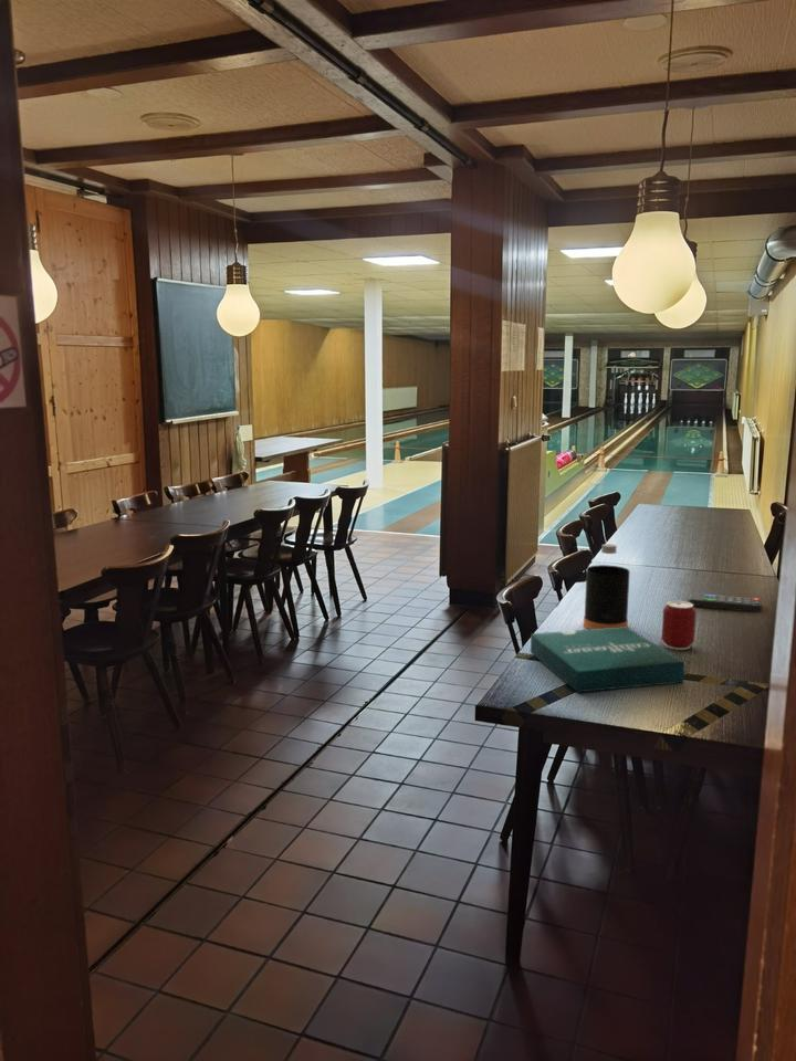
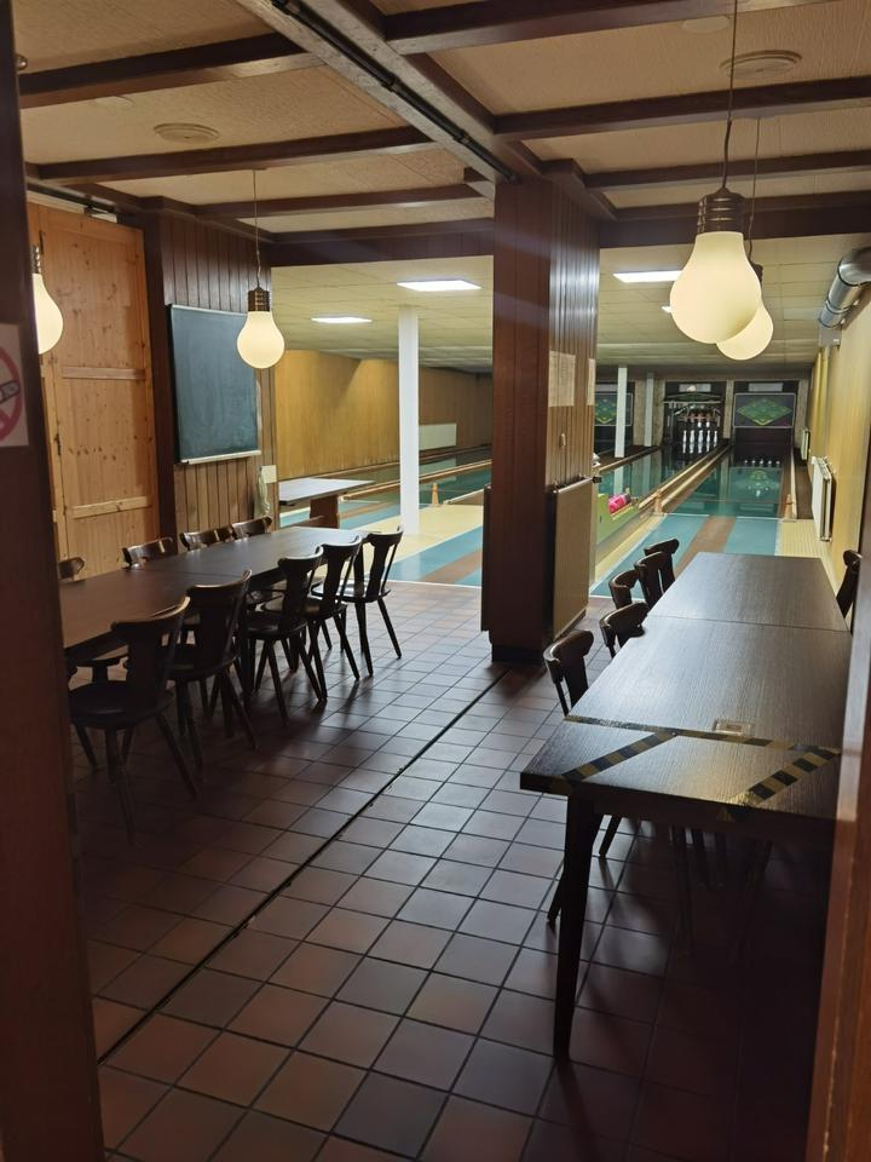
- remote control [688,592,763,613]
- pizza box [530,627,687,694]
- bottle [583,543,631,630]
- can [661,600,698,651]
